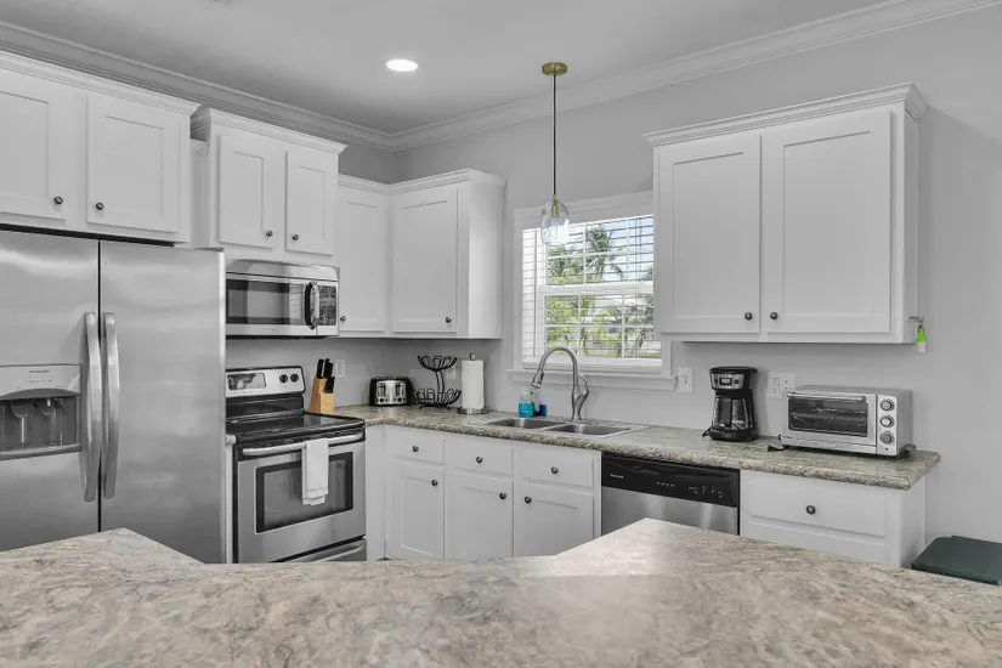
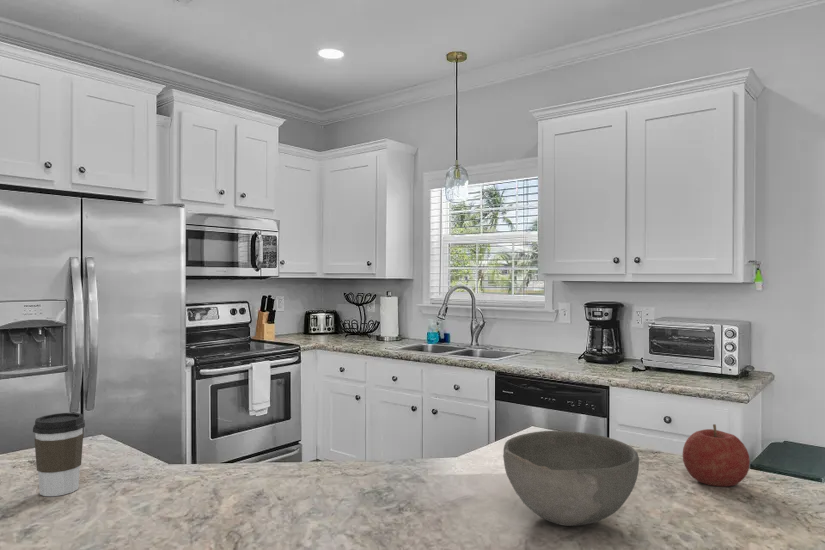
+ coffee cup [32,412,86,497]
+ fruit [681,423,751,487]
+ bowl [502,430,640,527]
